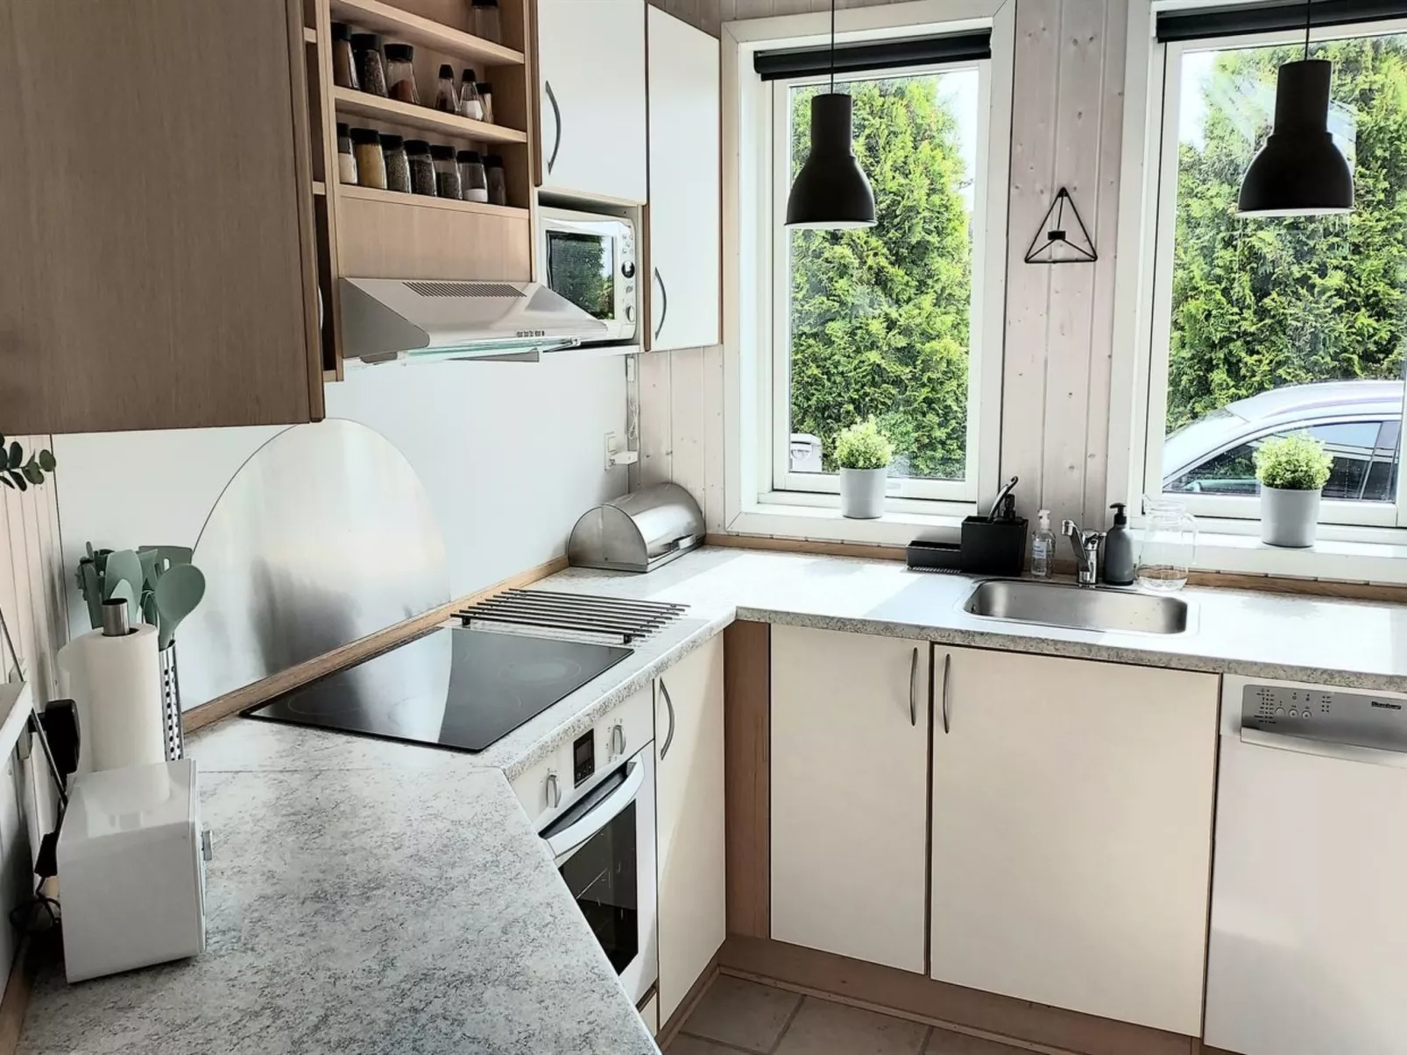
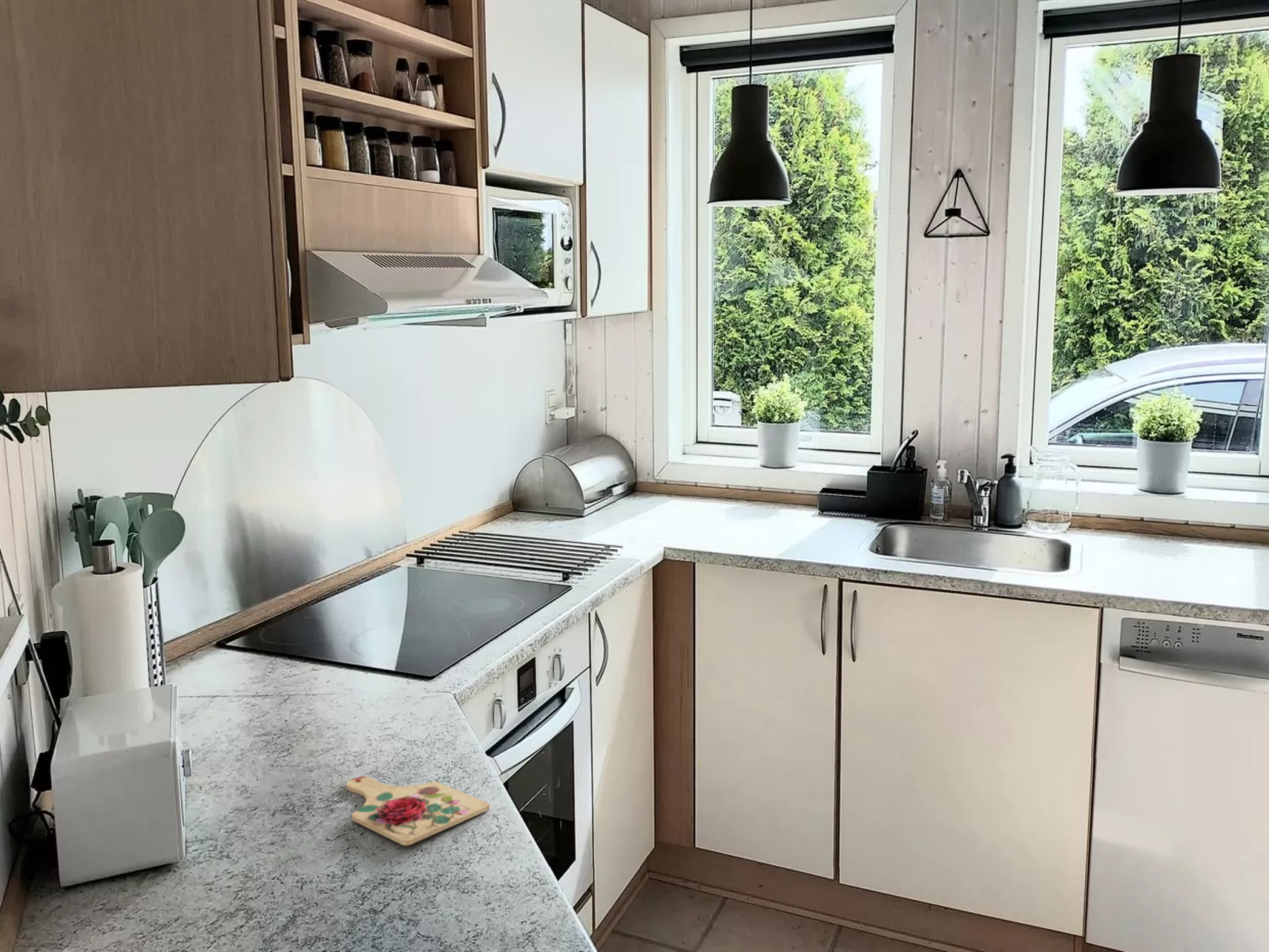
+ cutting board [345,776,490,846]
